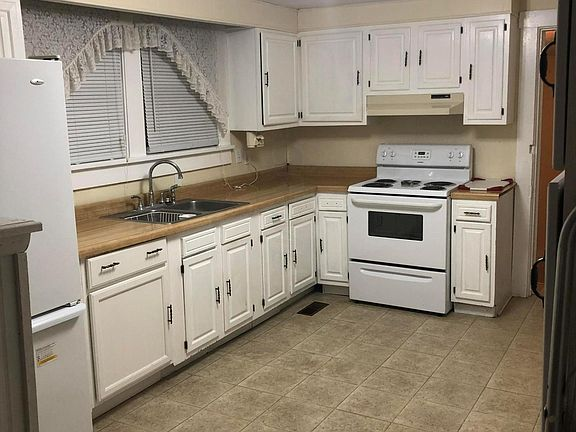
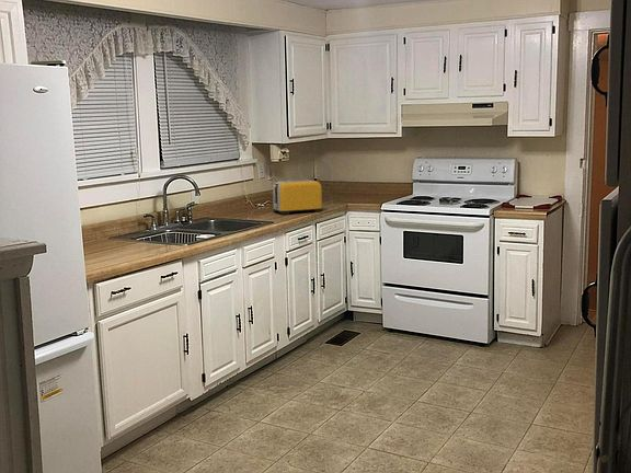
+ toaster [272,178,323,216]
